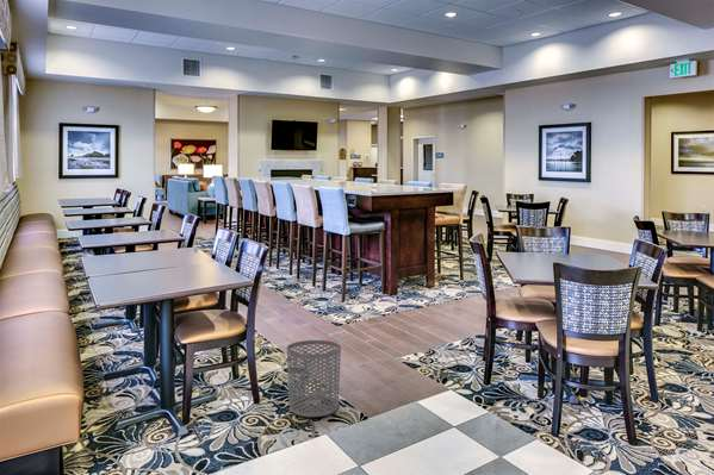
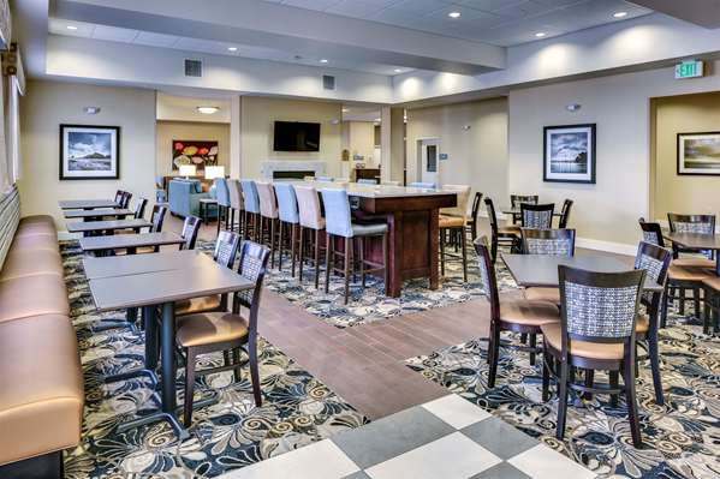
- waste bin [286,339,342,418]
